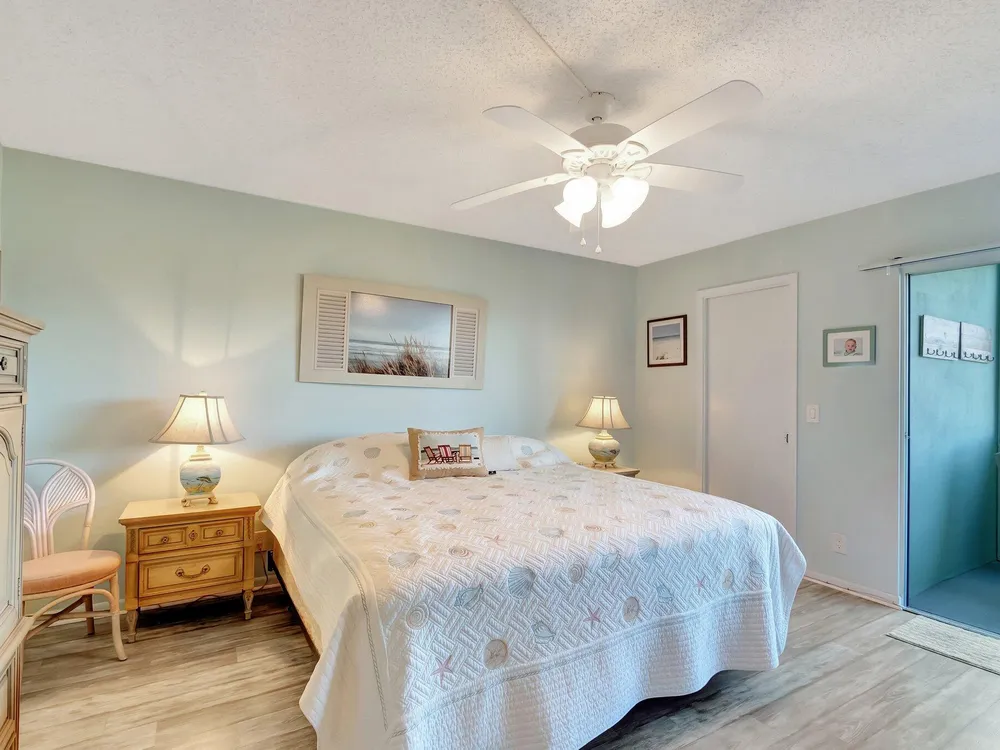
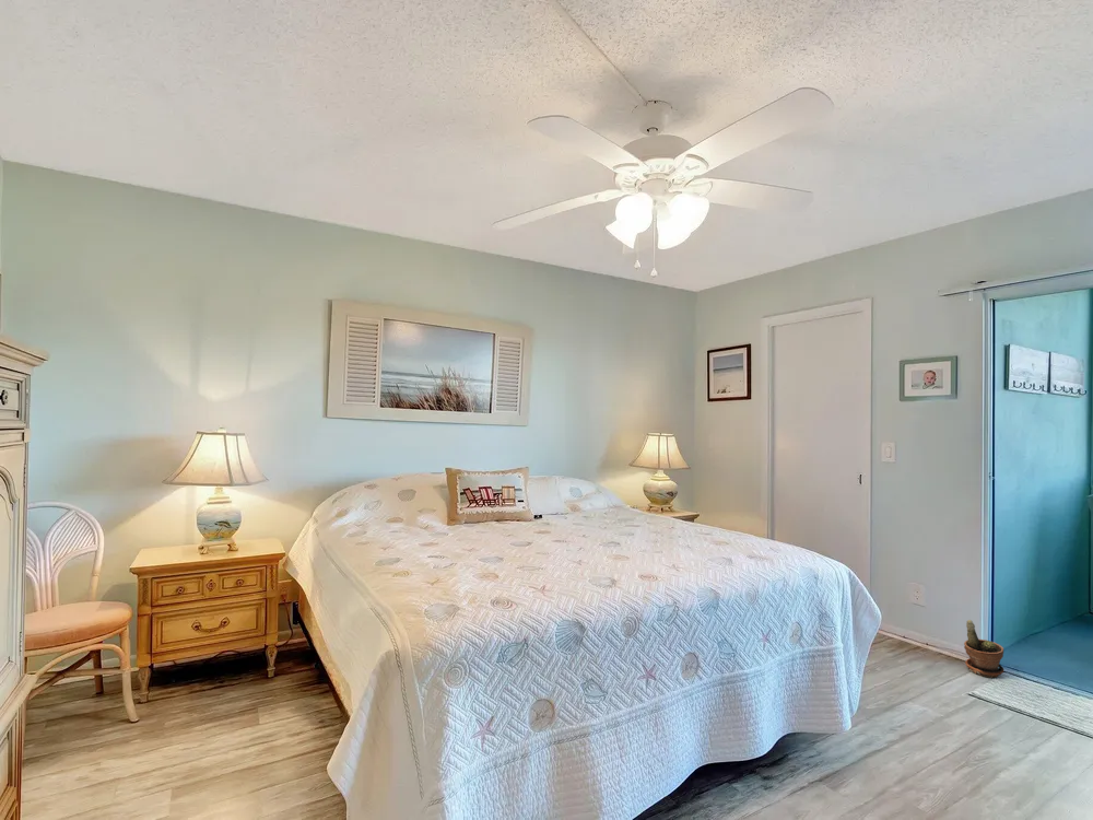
+ potted plant [963,619,1004,679]
